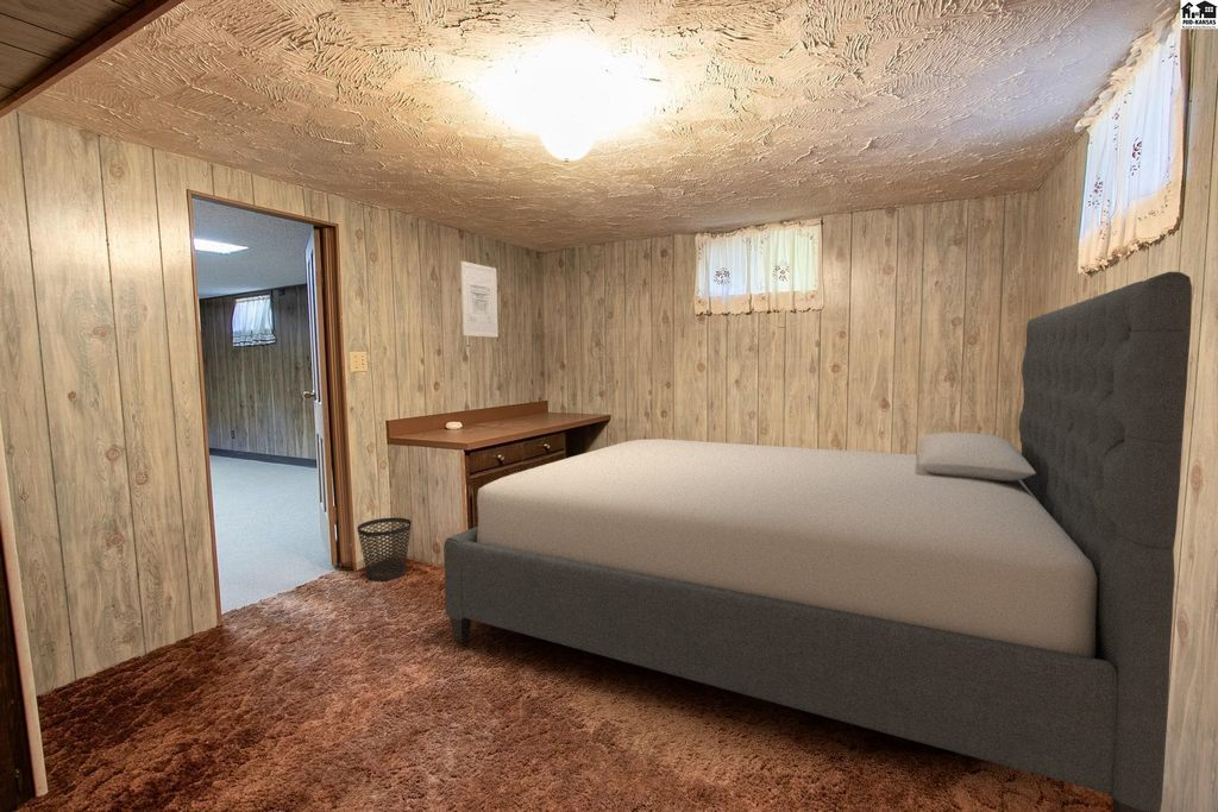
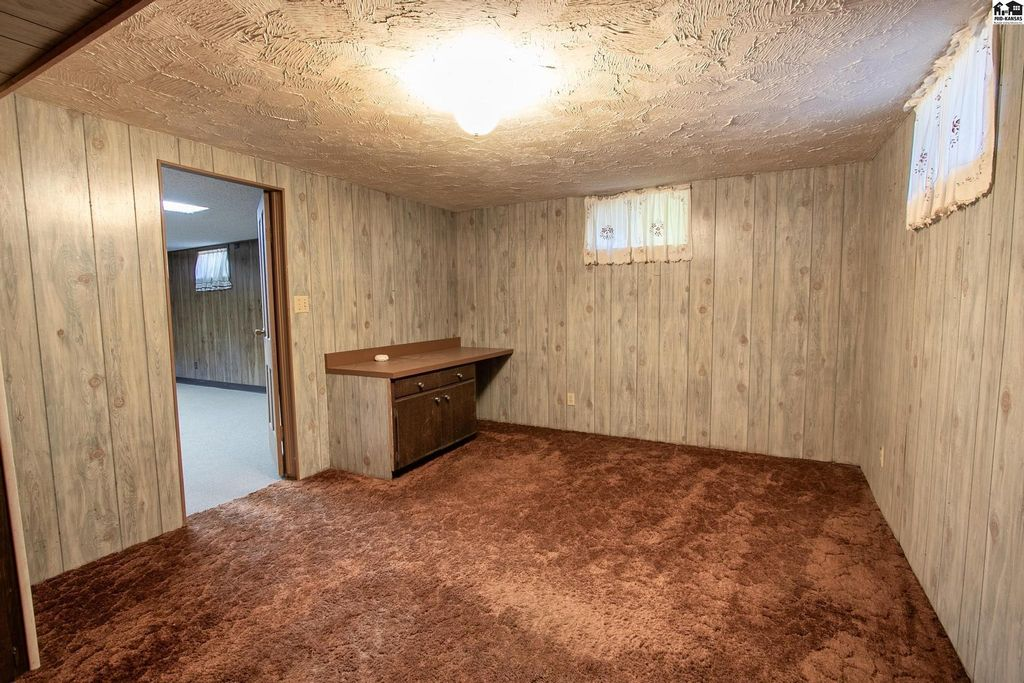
- bed [442,271,1193,812]
- wastebasket [356,517,413,583]
- wall art [459,260,500,339]
